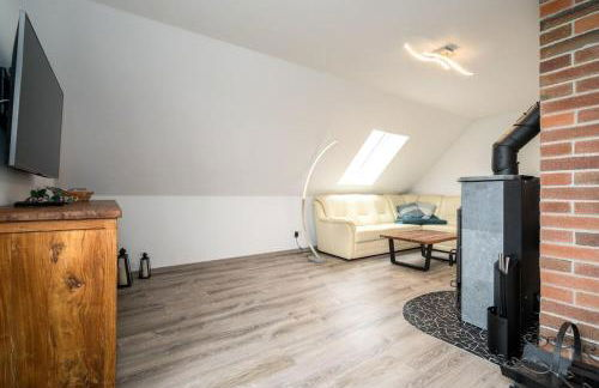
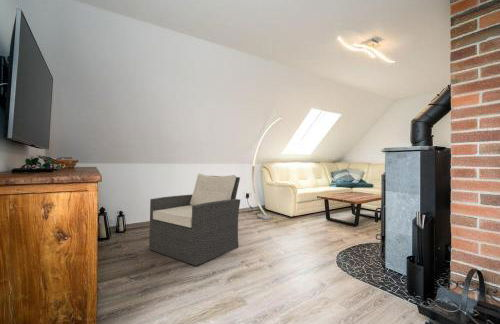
+ armchair [148,172,241,267]
